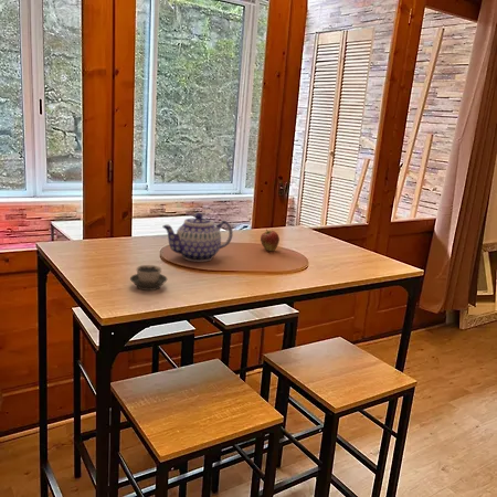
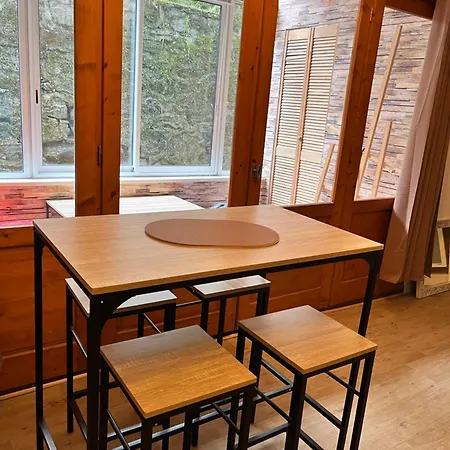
- teapot [161,212,234,263]
- fruit [260,229,281,252]
- cup [129,264,168,292]
